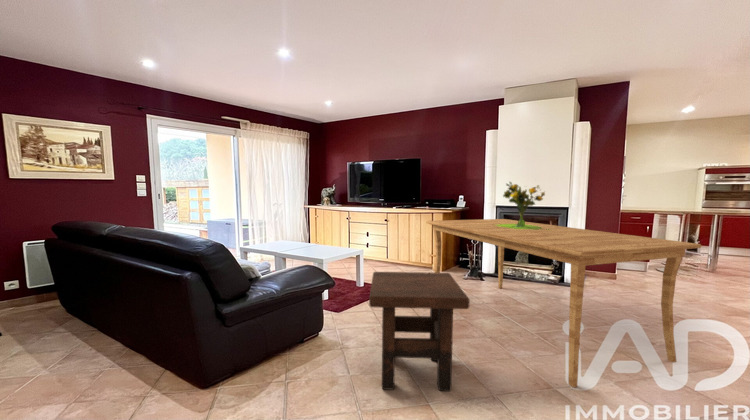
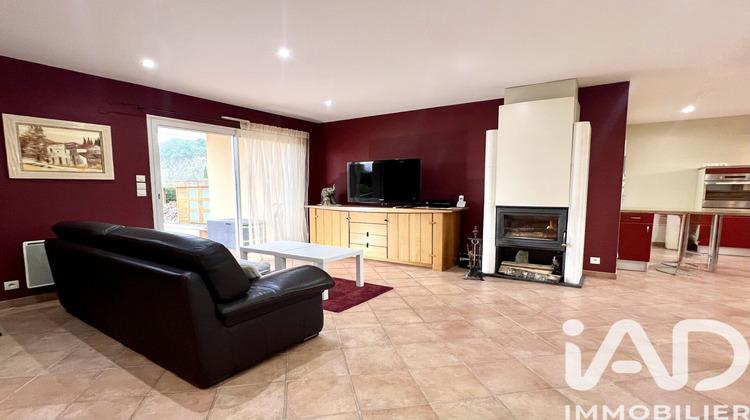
- bouquet [497,180,549,230]
- dining table [425,218,702,389]
- side table [368,271,471,392]
